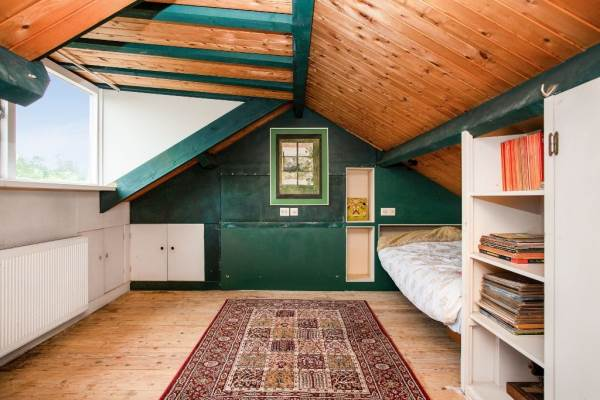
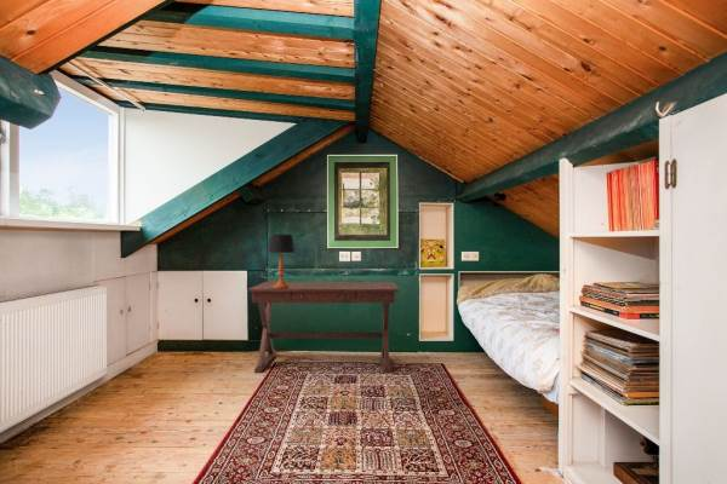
+ table lamp [267,234,296,288]
+ desk [246,281,400,374]
